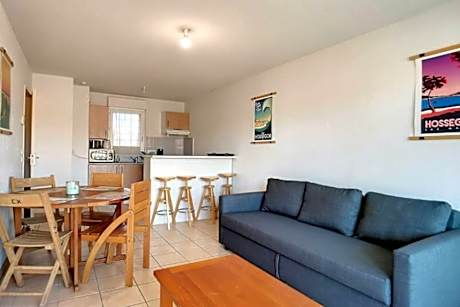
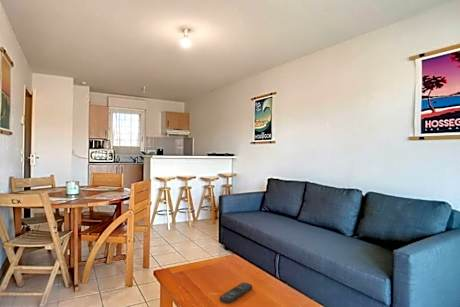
+ remote control [219,282,253,304]
